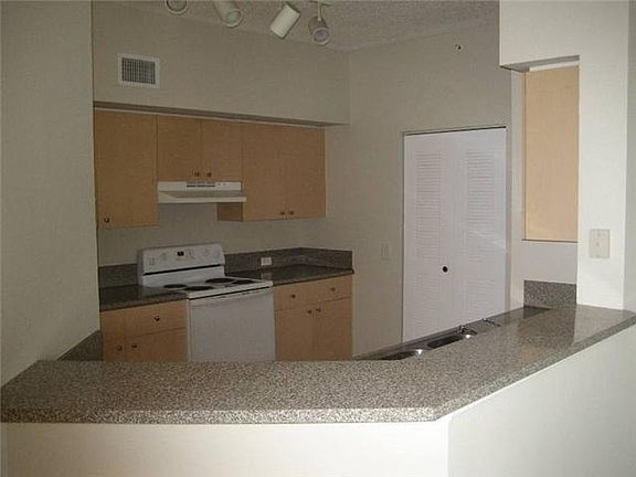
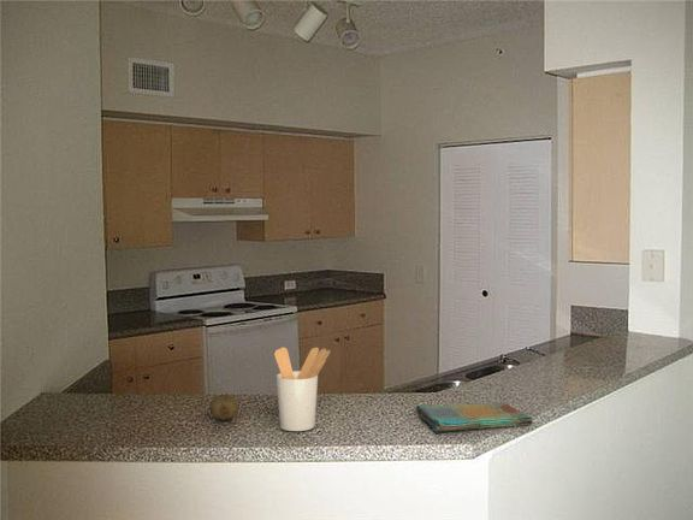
+ utensil holder [273,347,331,432]
+ fruit [209,394,239,421]
+ dish towel [415,401,534,432]
